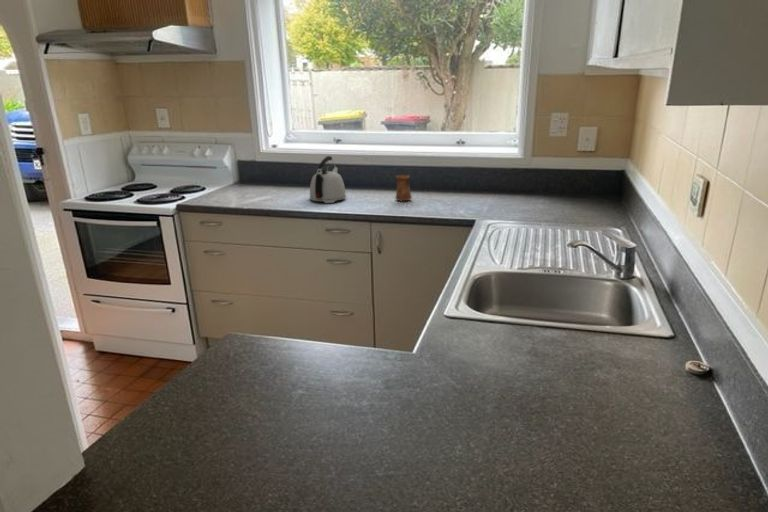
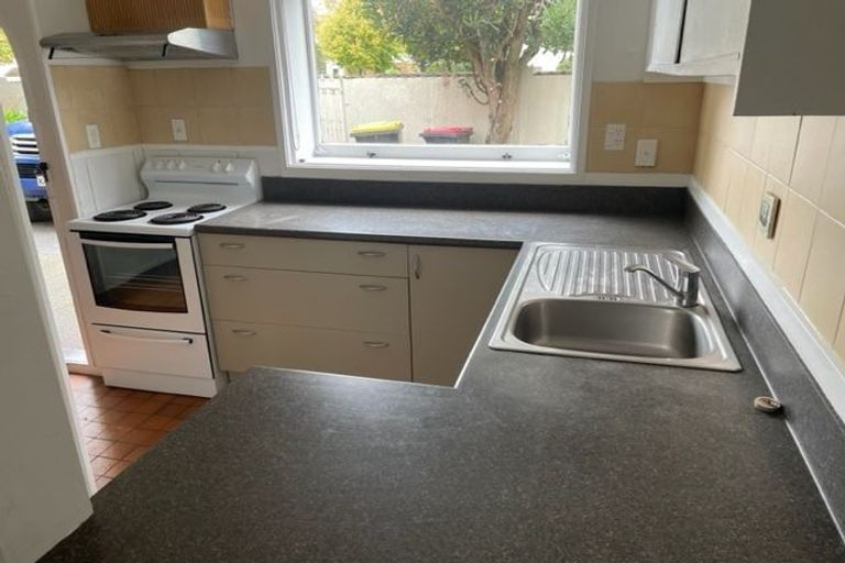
- kettle [309,155,347,204]
- cup [394,174,413,202]
